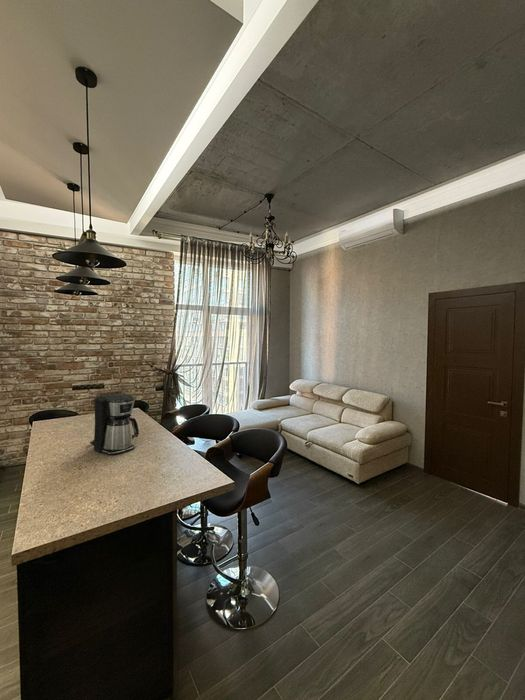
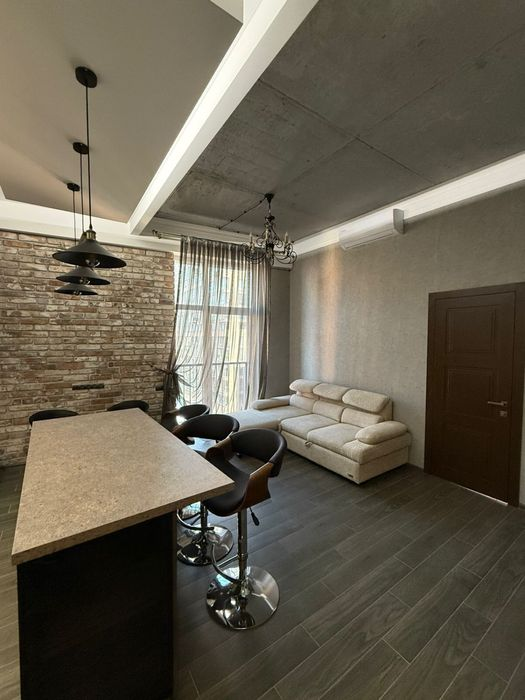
- coffee maker [89,392,140,456]
